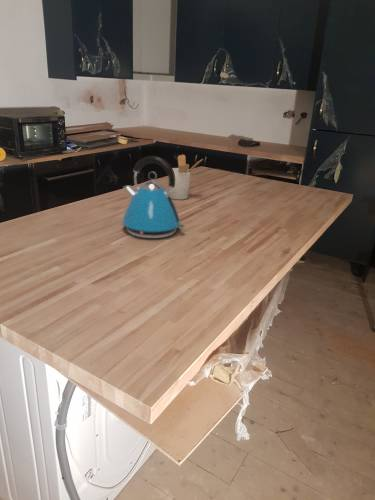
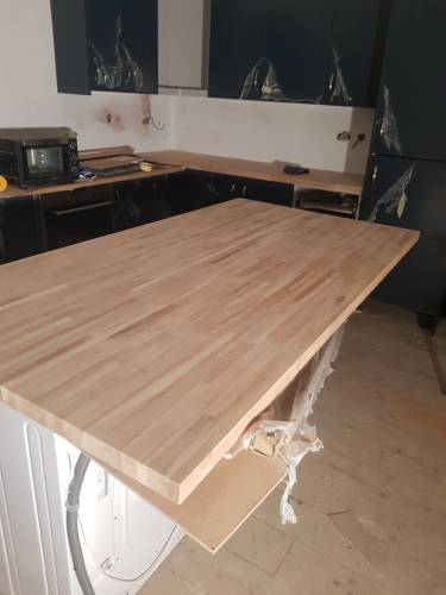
- kettle [121,155,186,239]
- utensil holder [168,154,204,201]
